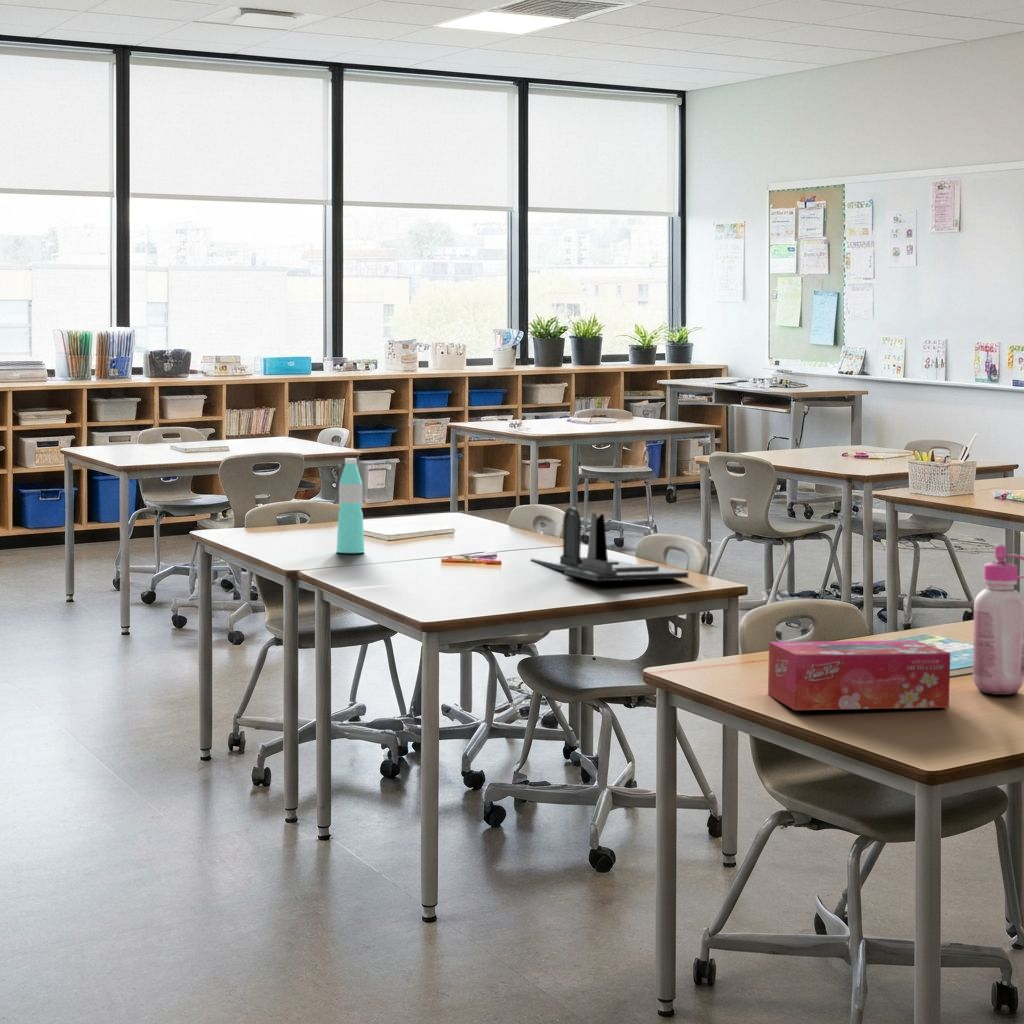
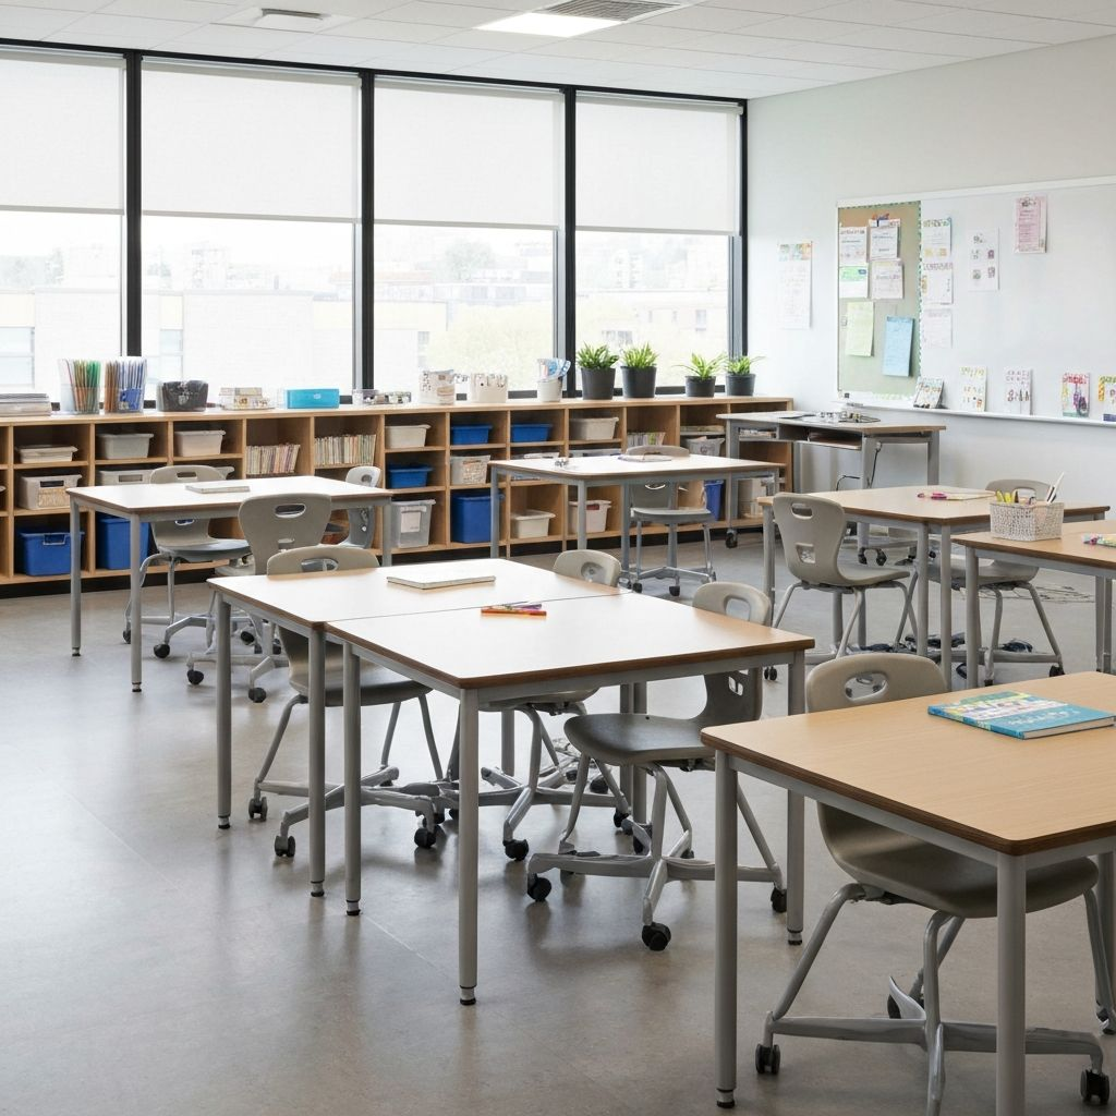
- tissue box [767,640,951,711]
- water bottle [336,457,365,554]
- desk organizer [530,506,690,582]
- glue bottle [972,543,1024,696]
